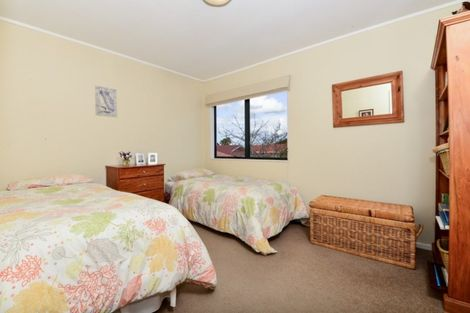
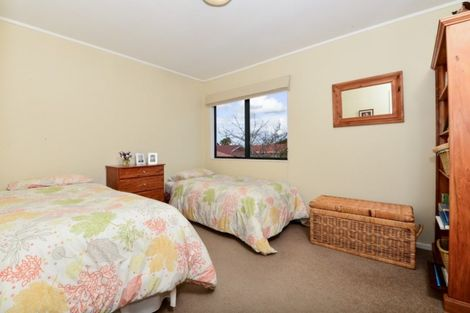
- wall art [94,85,118,118]
